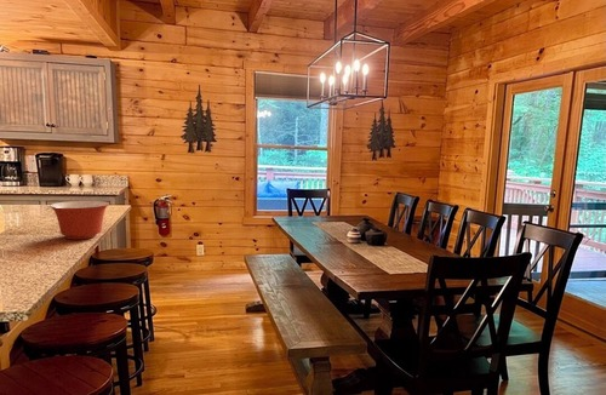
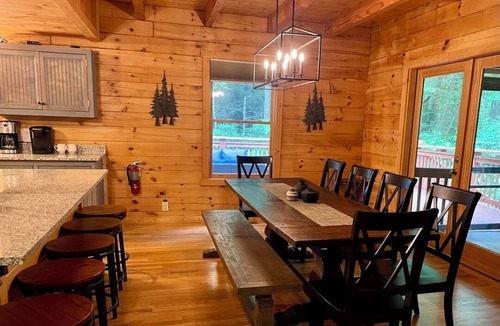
- mixing bowl [48,200,110,241]
